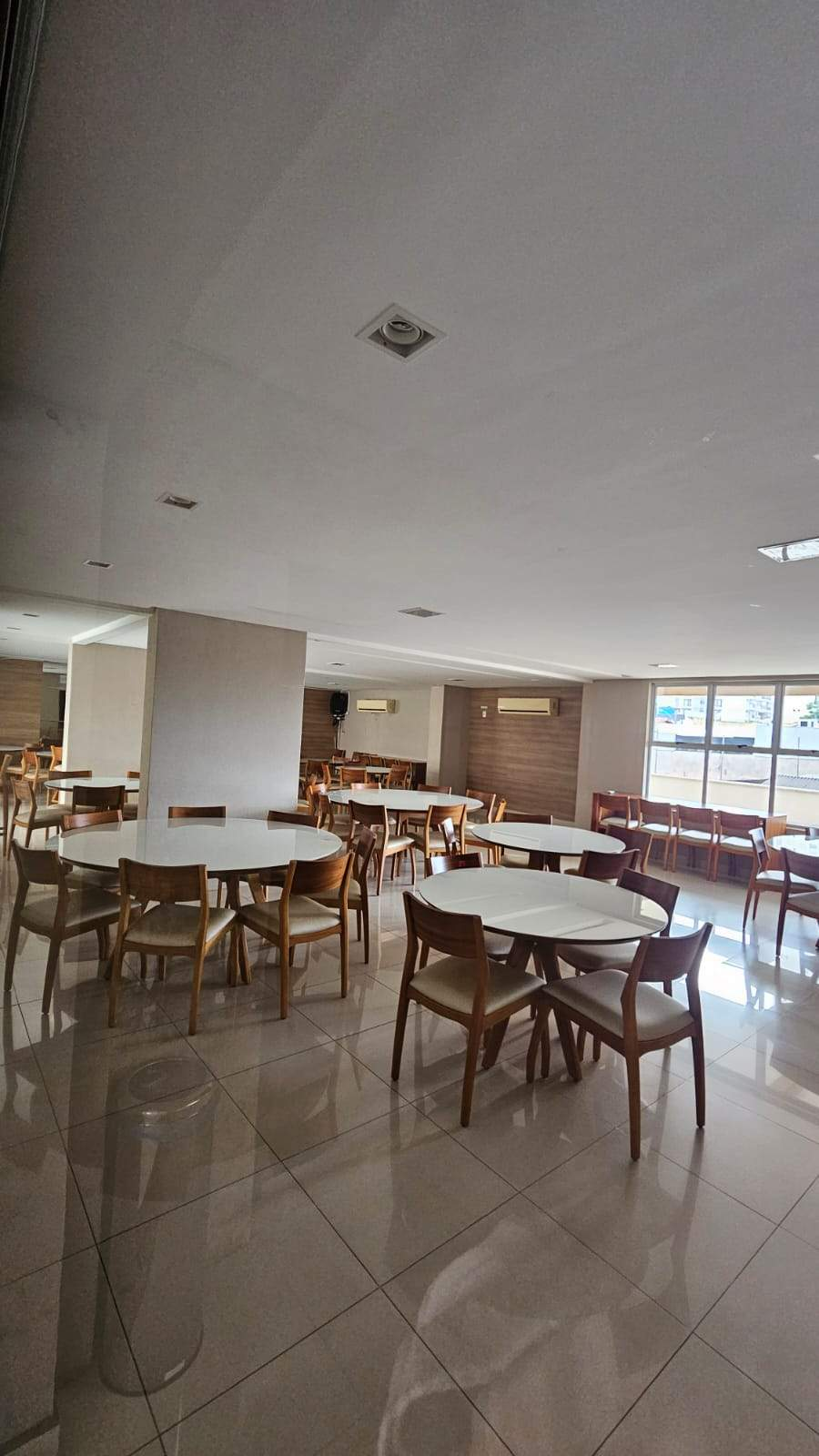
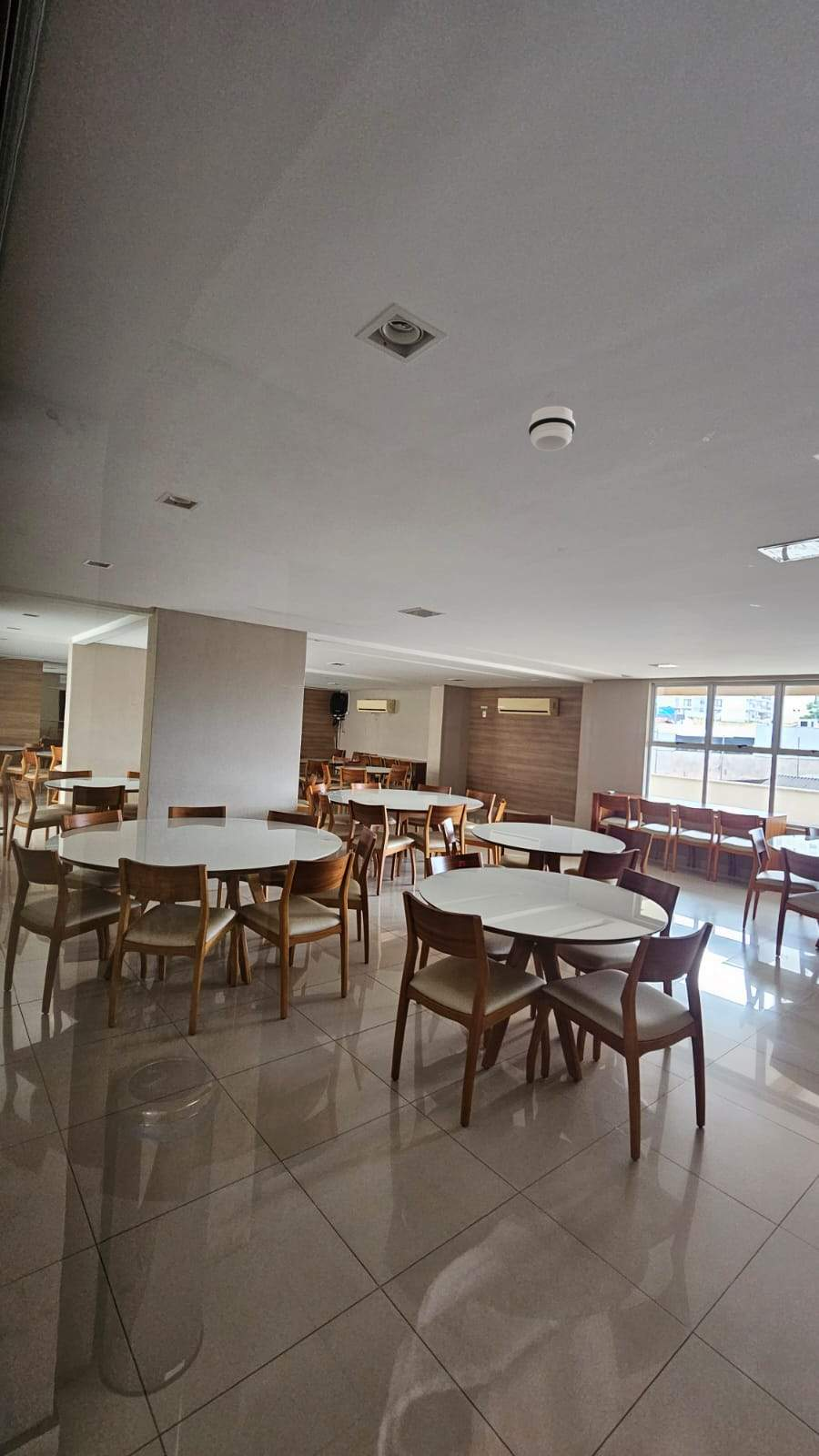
+ smoke detector [528,405,576,452]
